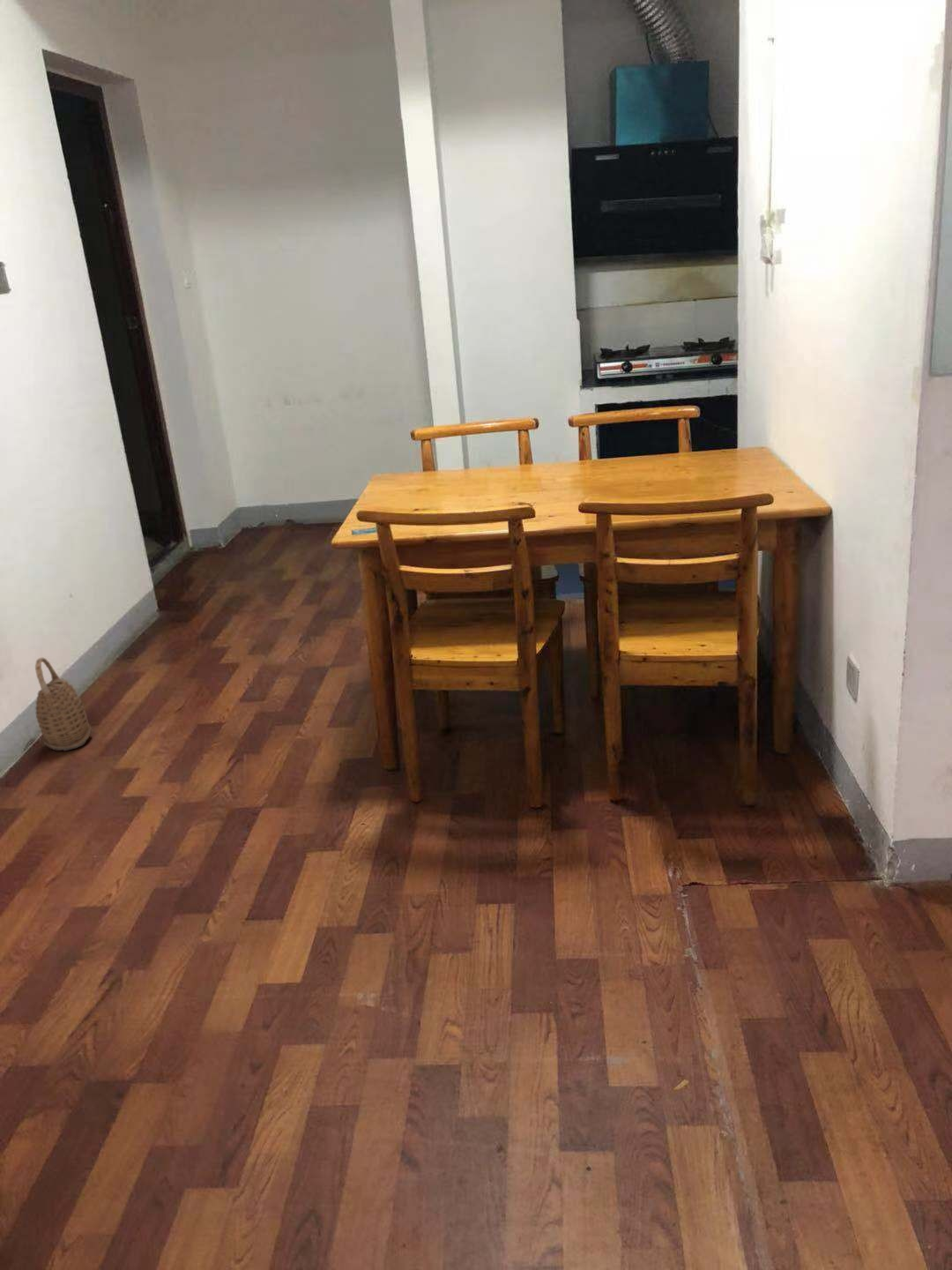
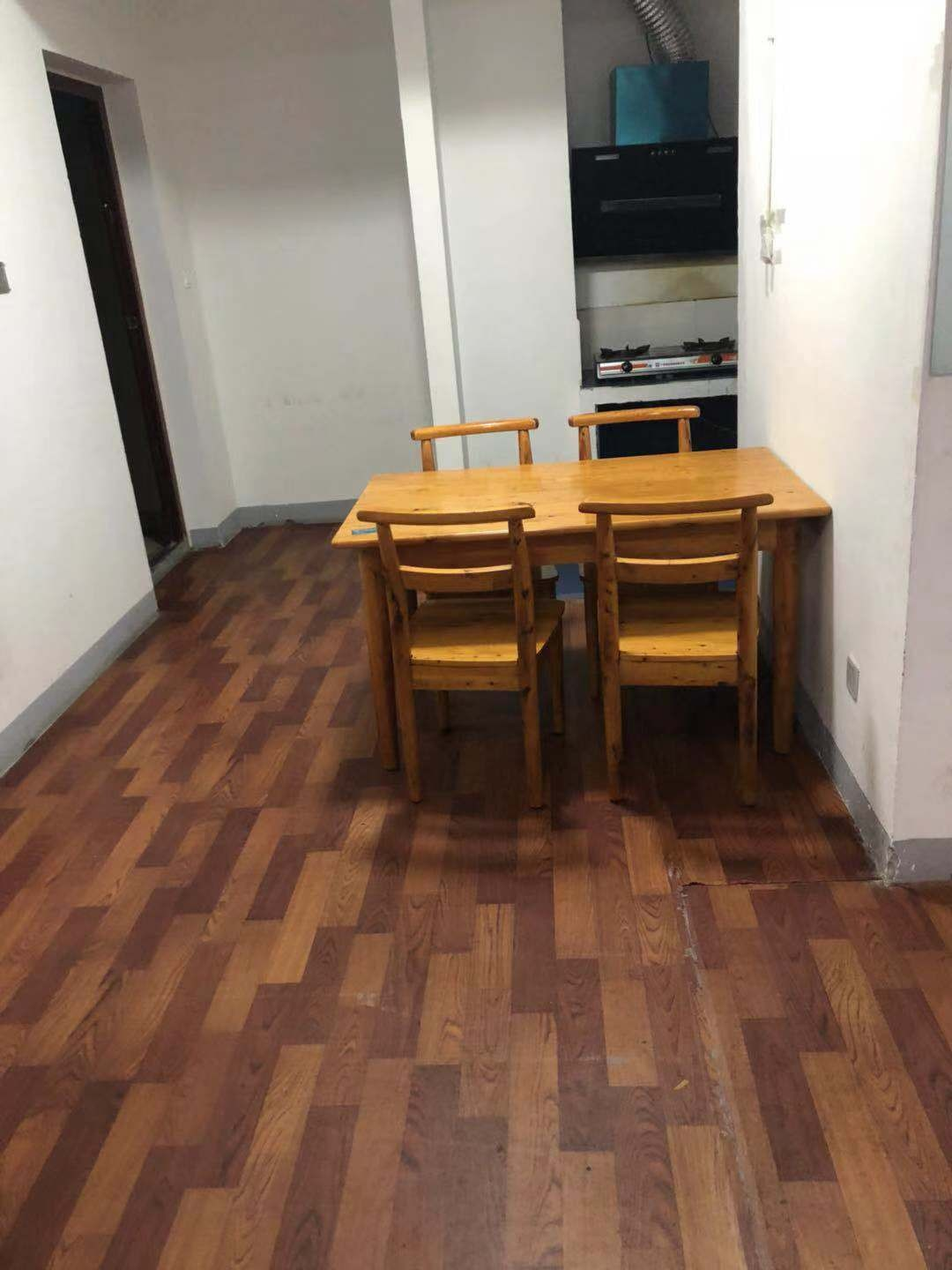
- basket [34,657,93,751]
